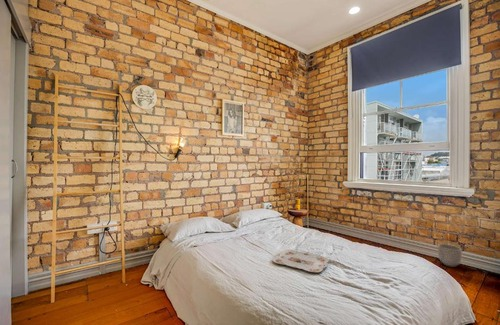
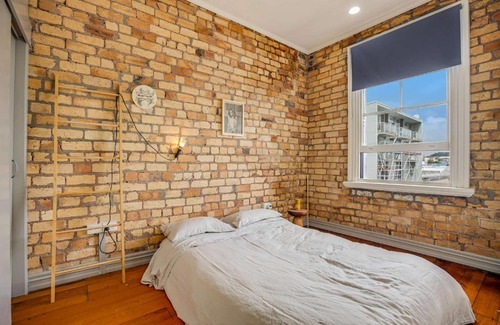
- serving tray [271,249,330,273]
- planter [437,243,463,268]
